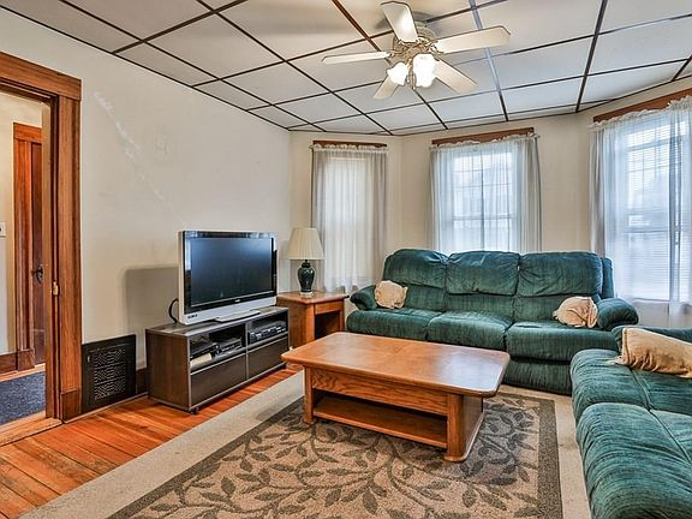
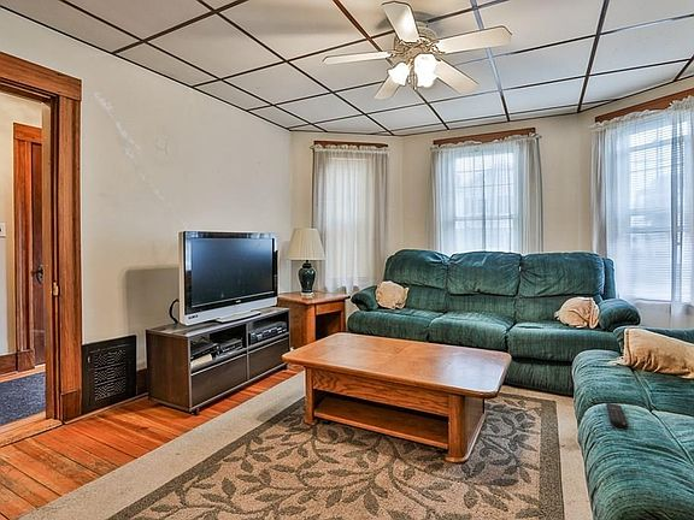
+ remote control [605,402,629,430]
